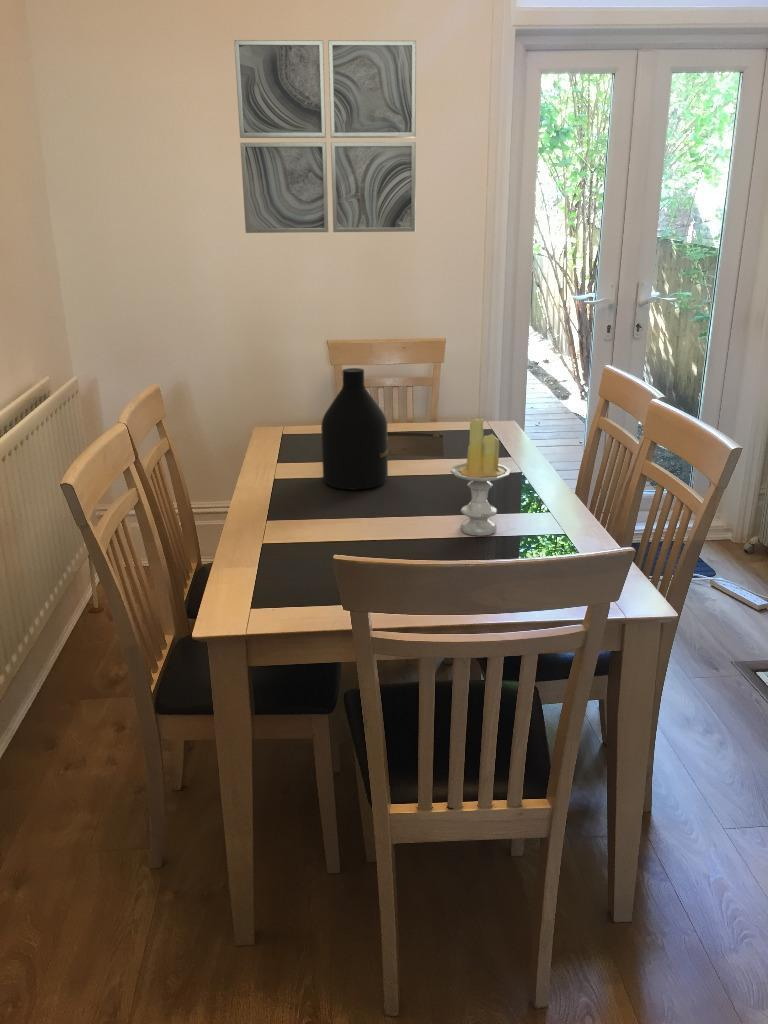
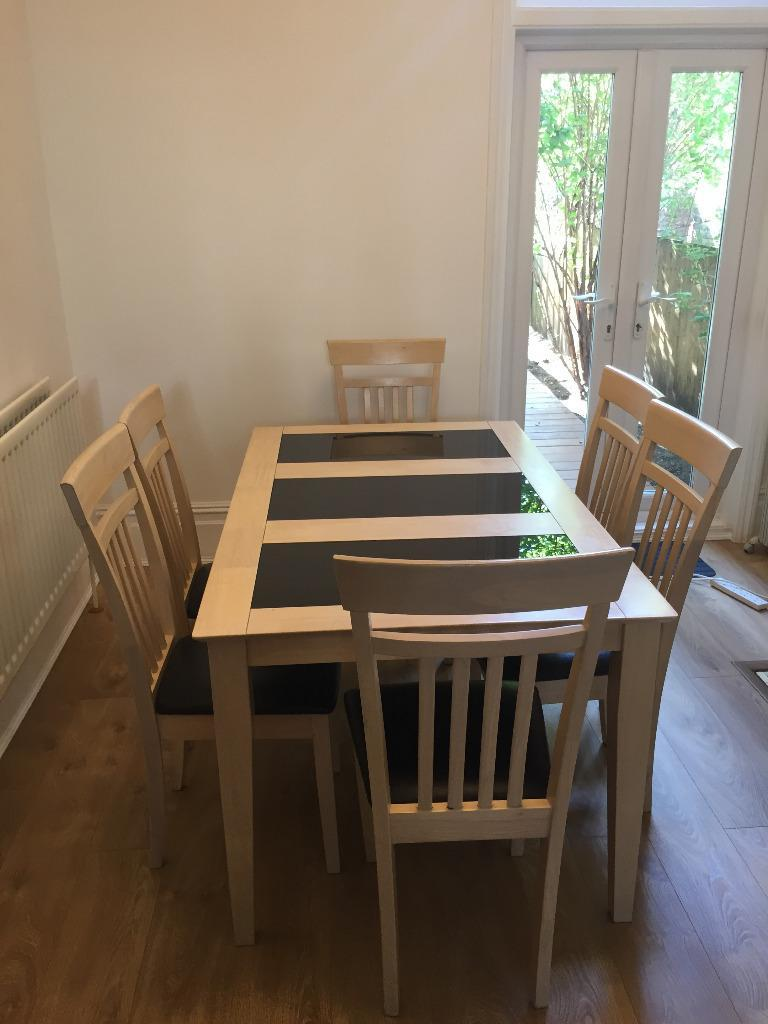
- bottle [320,367,389,491]
- candle [450,417,511,537]
- wall art [233,39,417,234]
